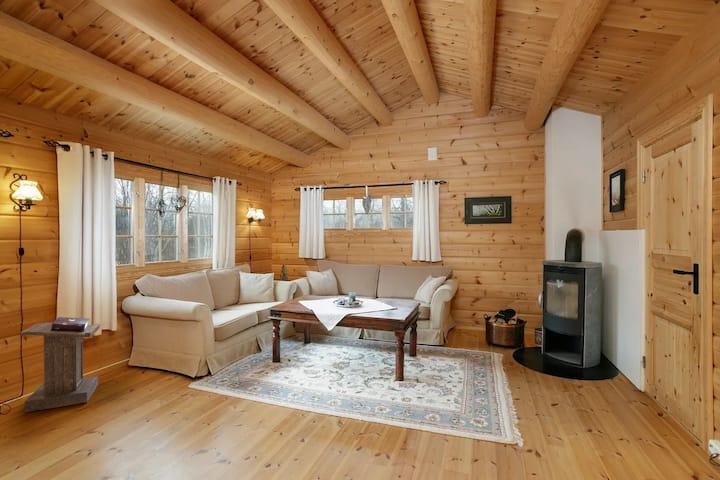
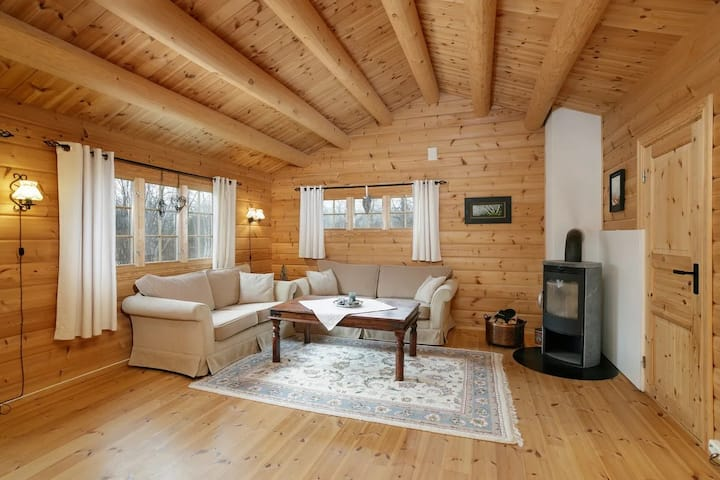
- lectern [19,316,101,413]
